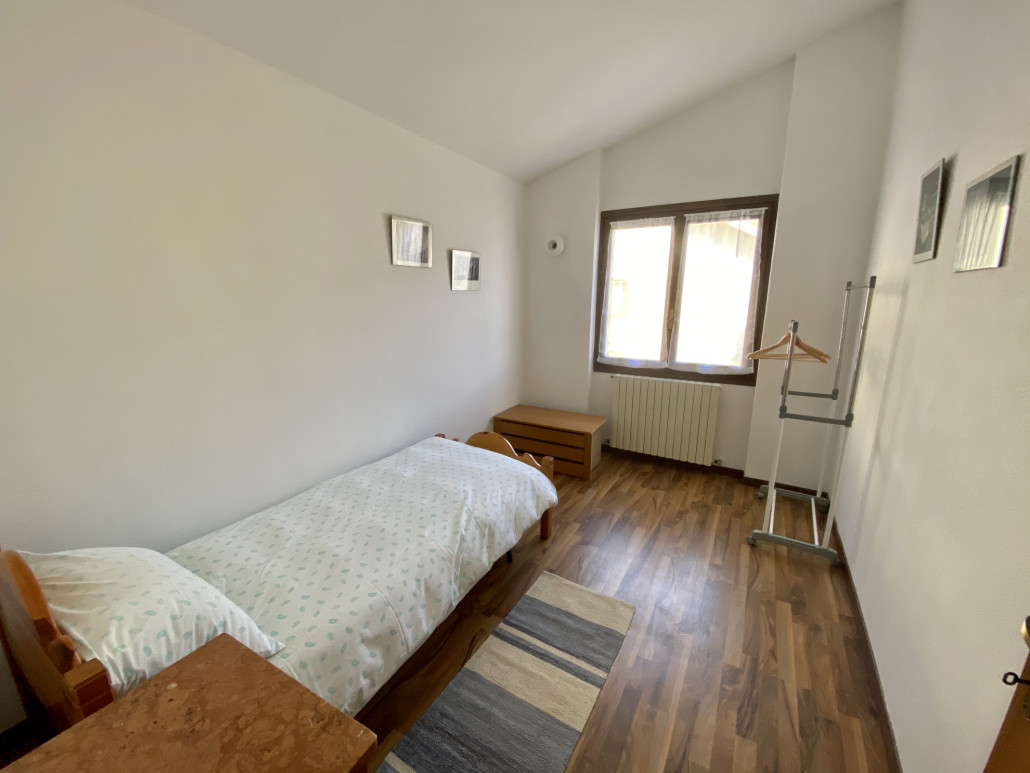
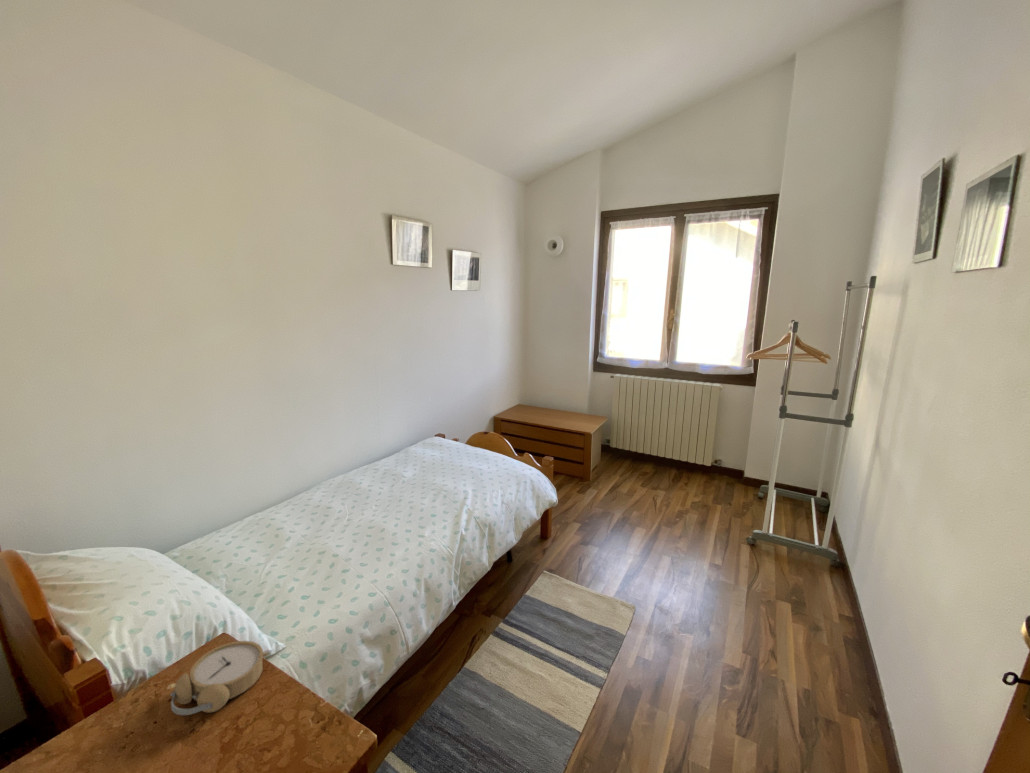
+ alarm clock [169,640,270,716]
